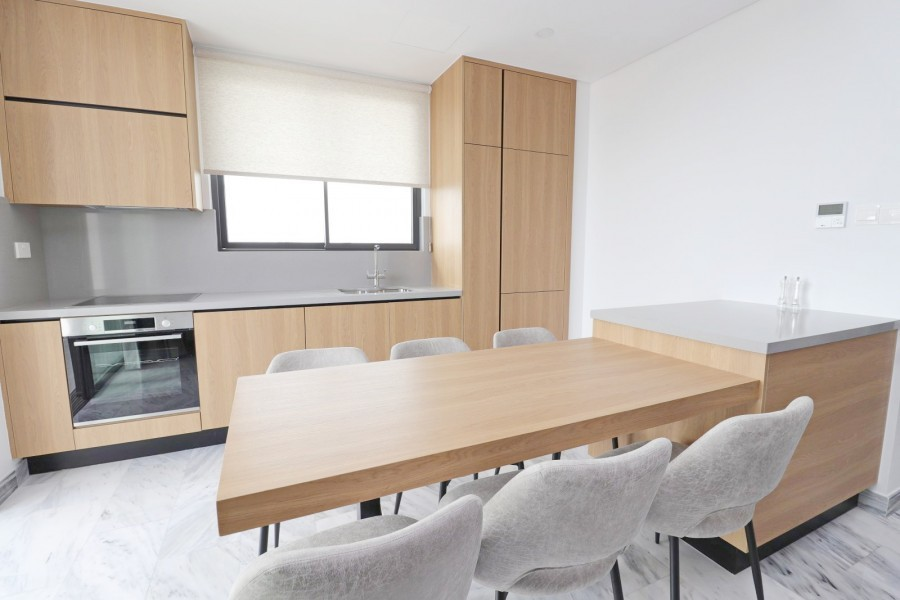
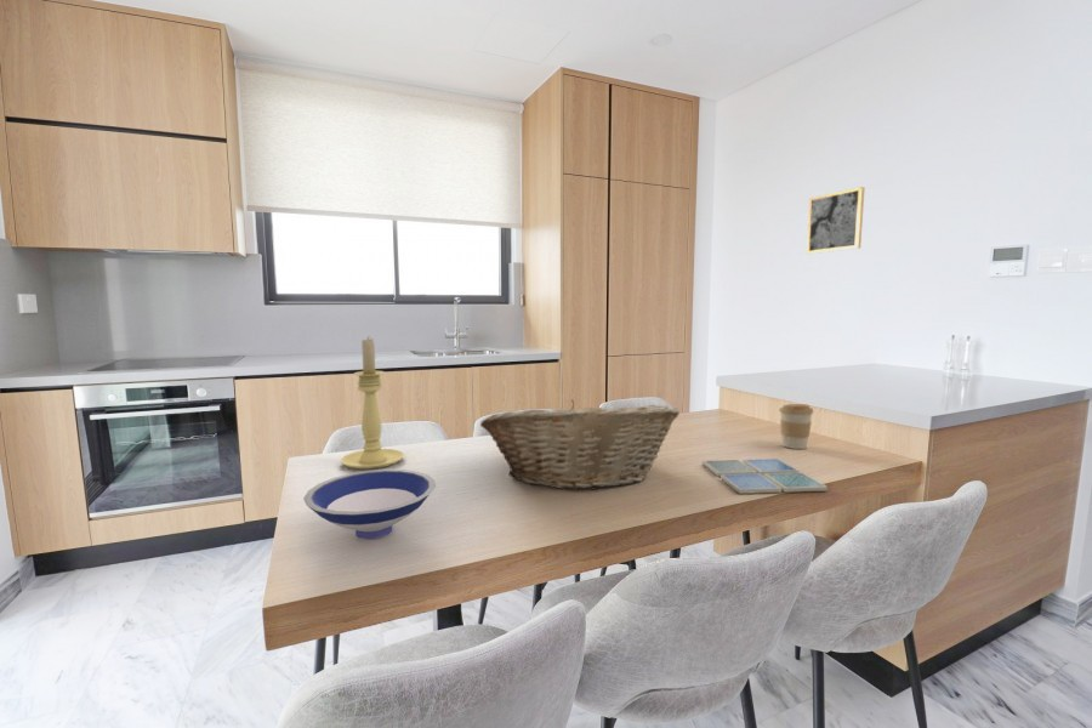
+ wall art [806,186,865,255]
+ fruit basket [479,398,681,490]
+ coffee cup [778,403,814,450]
+ drink coaster [701,457,829,495]
+ candle holder [340,335,405,471]
+ bowl [302,468,437,540]
